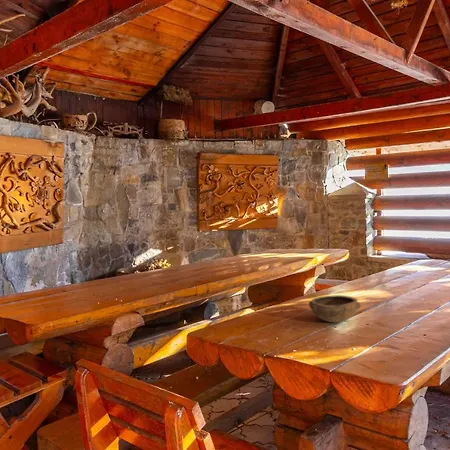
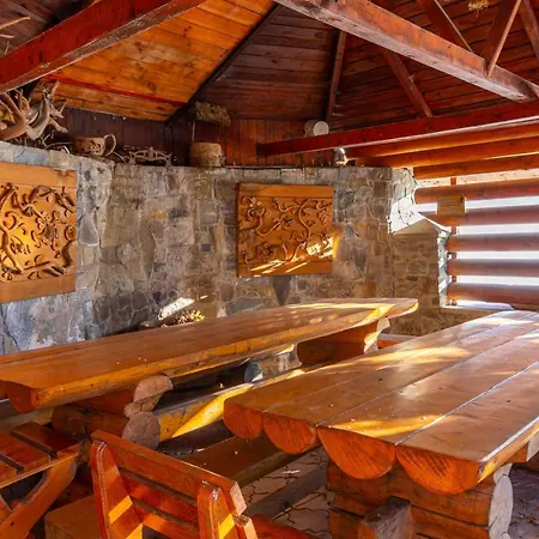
- bowl [308,294,362,323]
